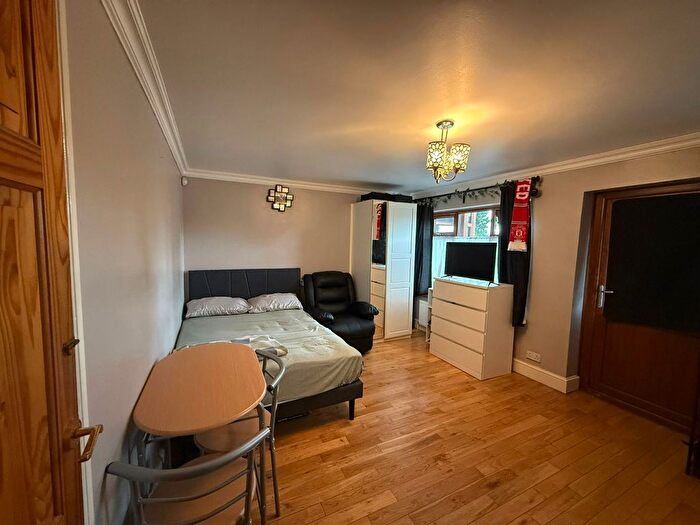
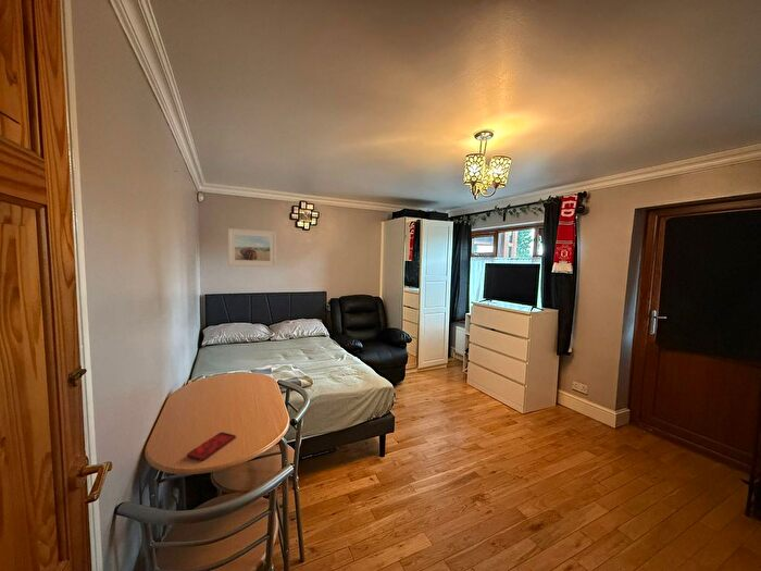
+ smartphone [186,431,237,462]
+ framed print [227,227,277,268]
